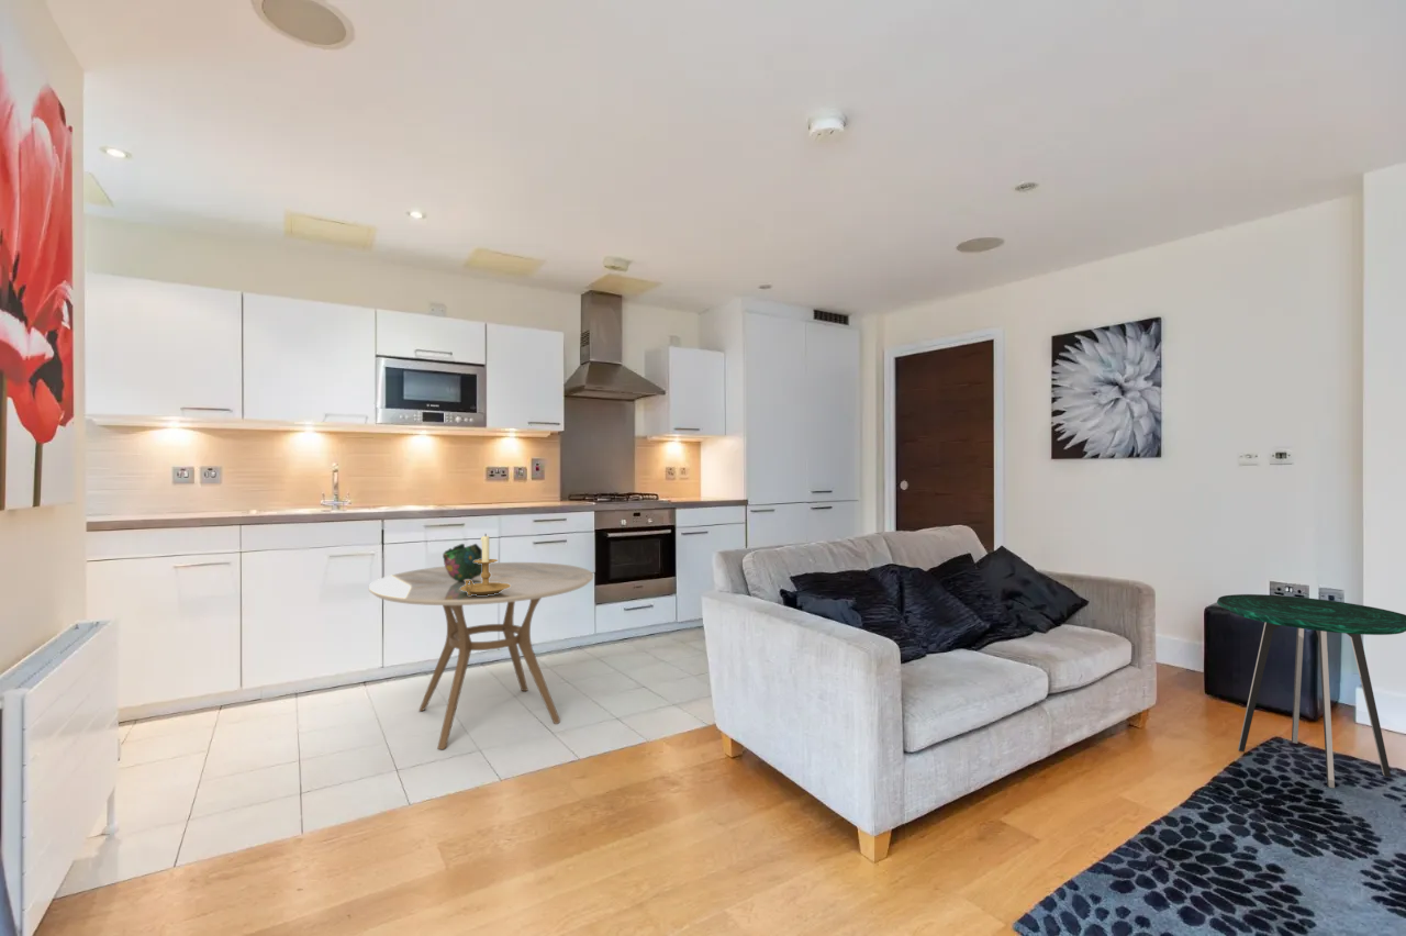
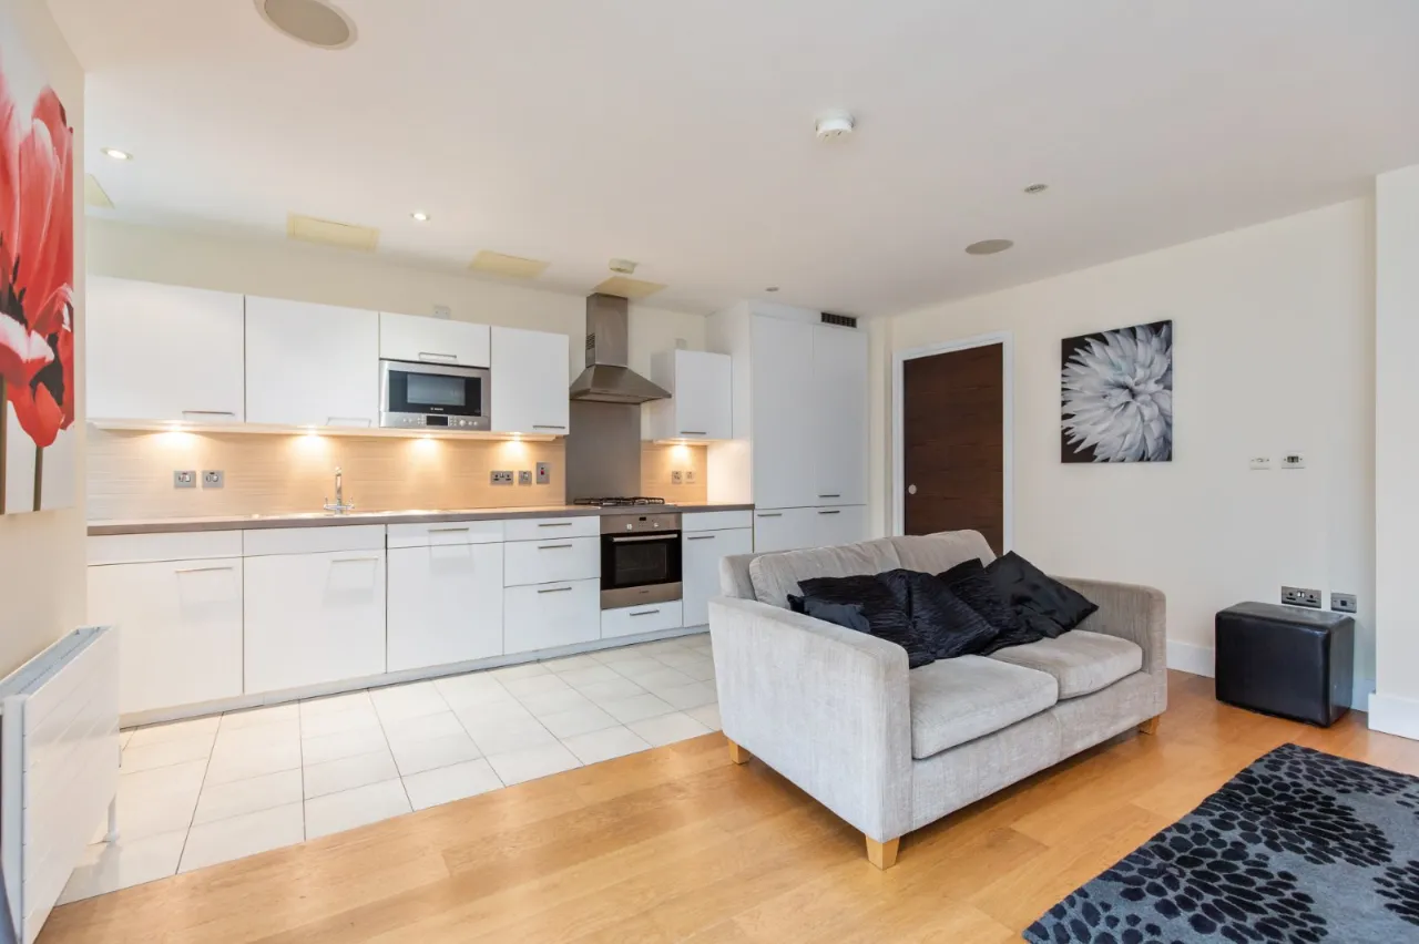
- candle holder [460,533,511,595]
- side table [1216,593,1406,789]
- decorative bowl [442,543,482,581]
- dining table [368,561,594,750]
